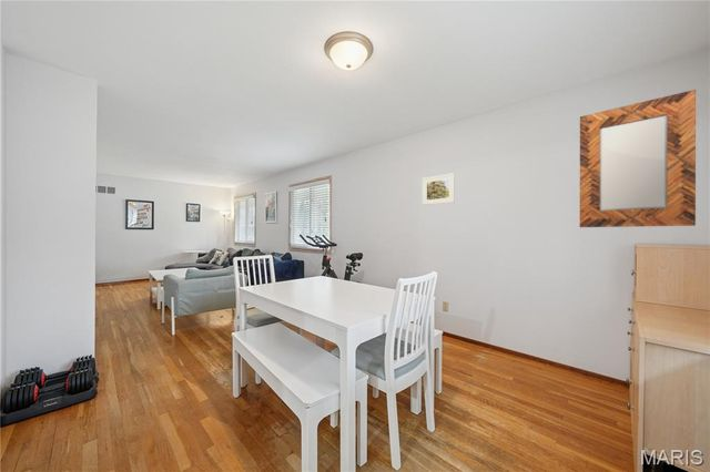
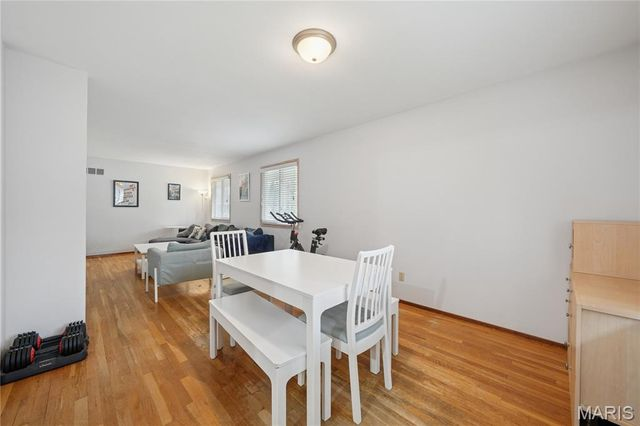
- home mirror [579,89,697,228]
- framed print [422,172,456,206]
